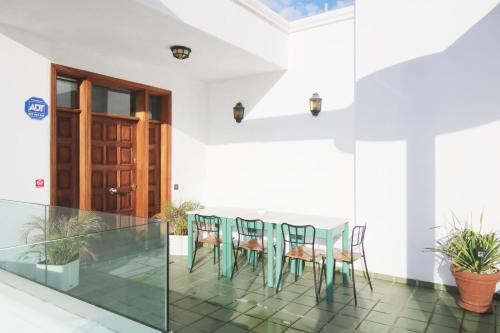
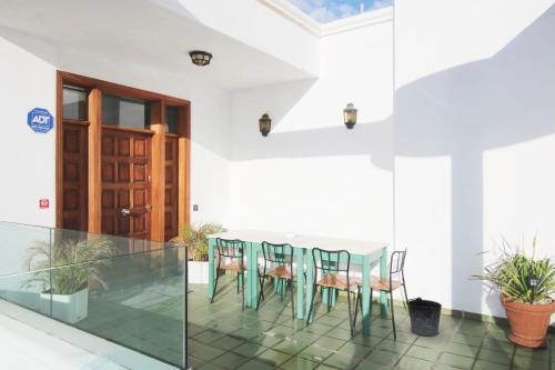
+ bucket [405,296,443,337]
